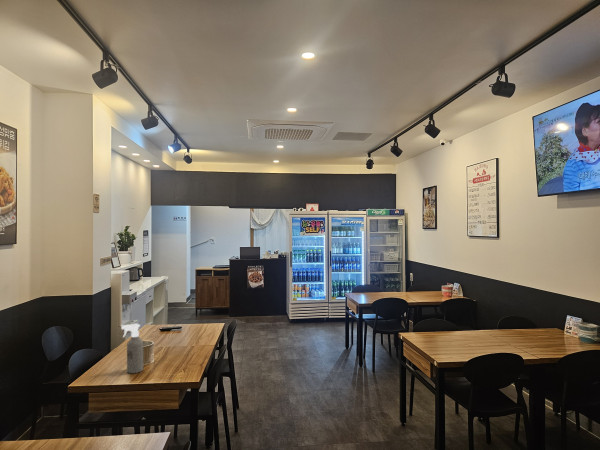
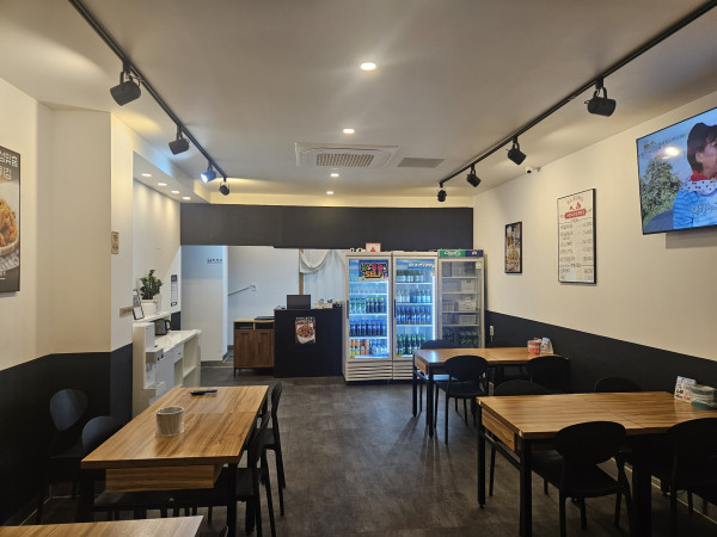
- spray bottle [120,323,144,374]
